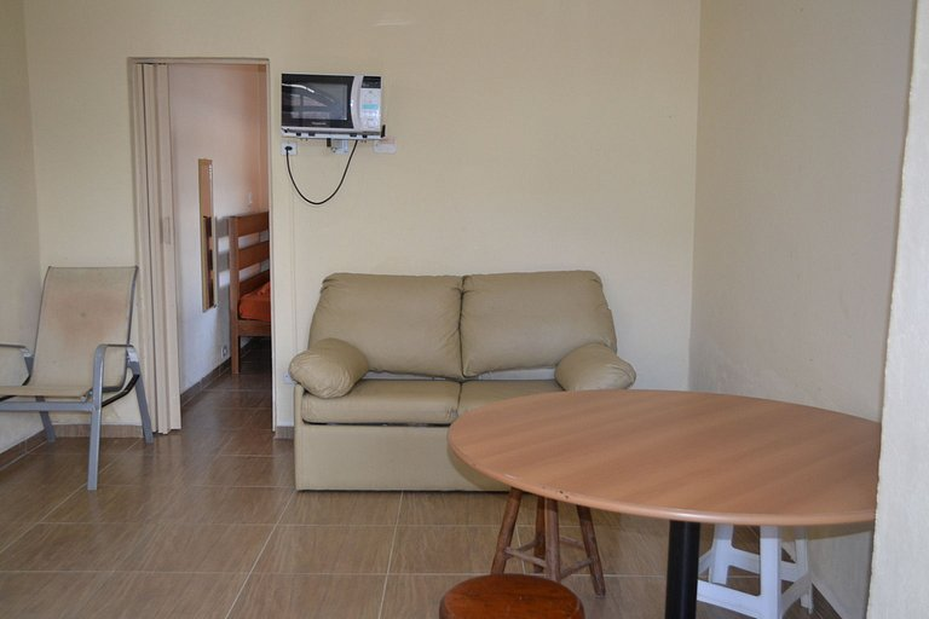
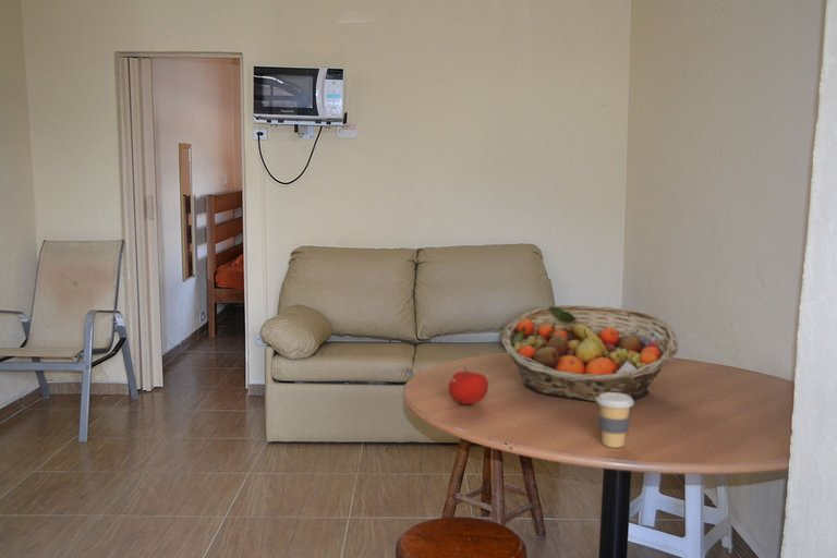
+ fruit [448,366,489,405]
+ coffee cup [596,392,635,449]
+ fruit basket [500,304,679,403]
